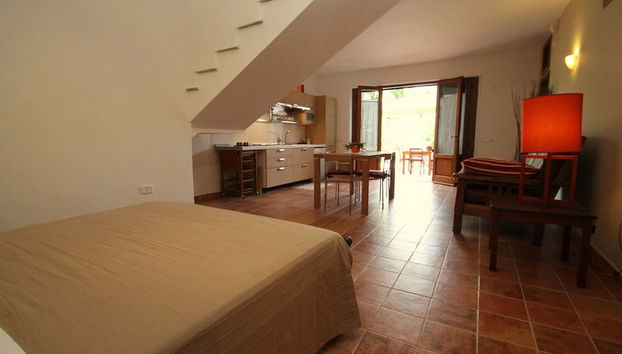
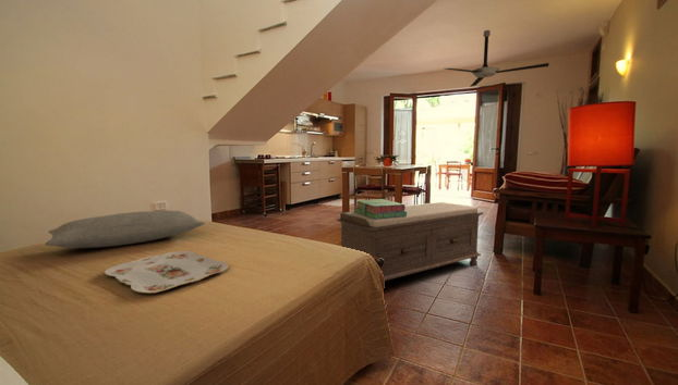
+ stack of books [353,198,407,219]
+ bench [336,201,484,282]
+ pillow [45,210,206,249]
+ ceiling fan [444,29,549,88]
+ serving tray [104,250,229,294]
